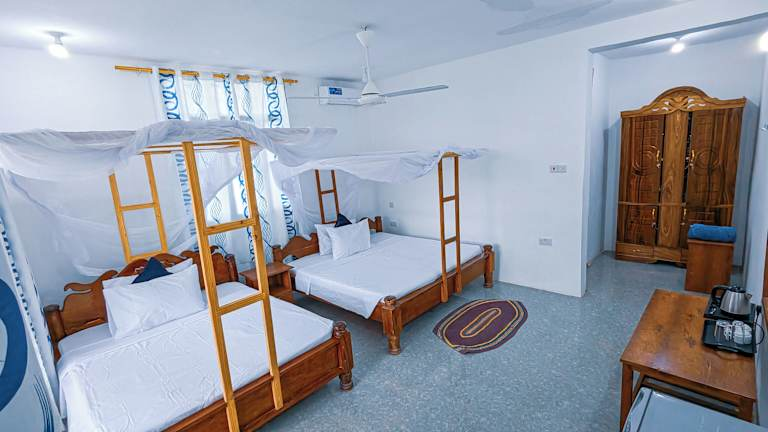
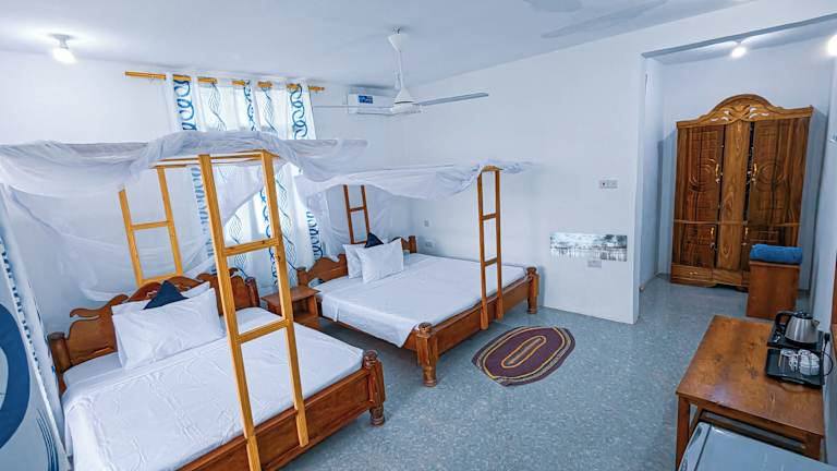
+ wall art [549,231,628,263]
